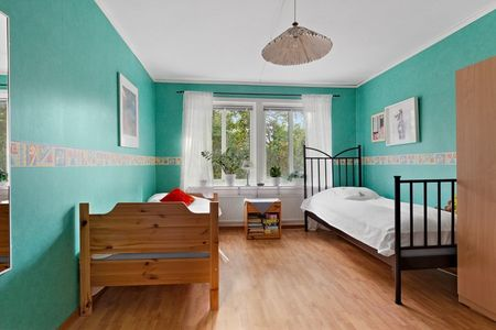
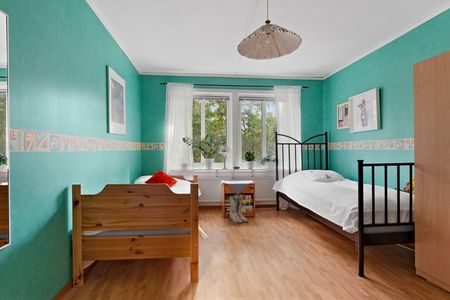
+ boots [229,194,249,224]
